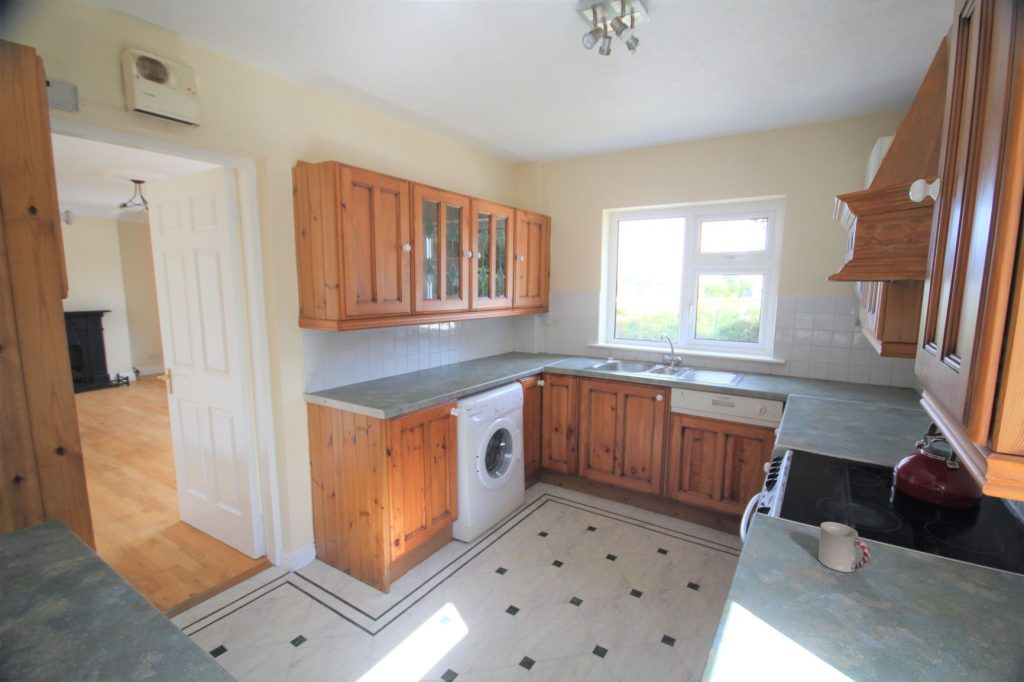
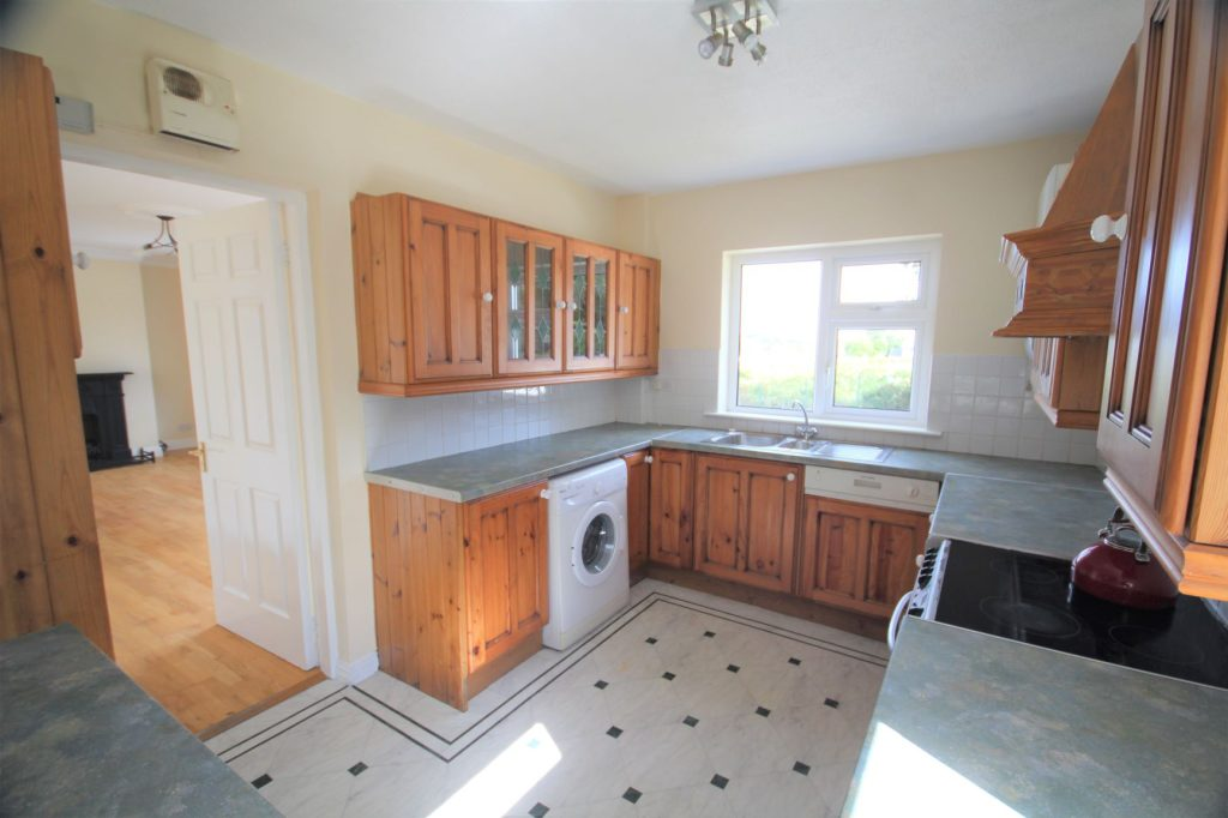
- cup [817,521,871,573]
